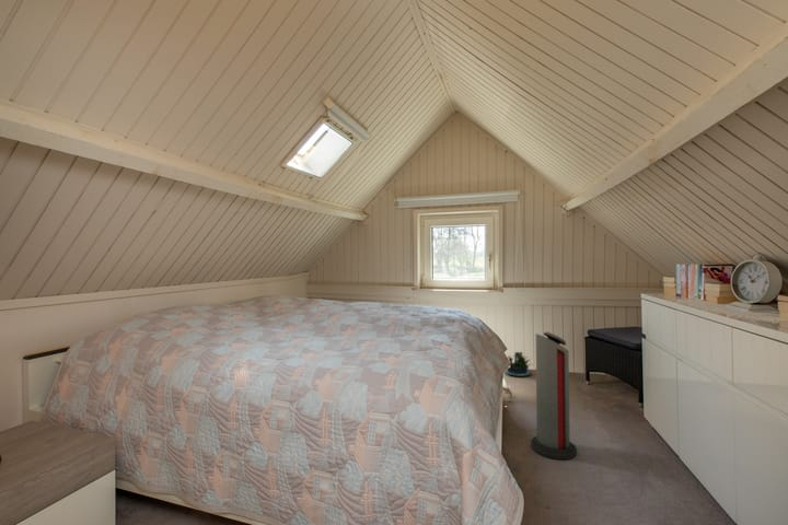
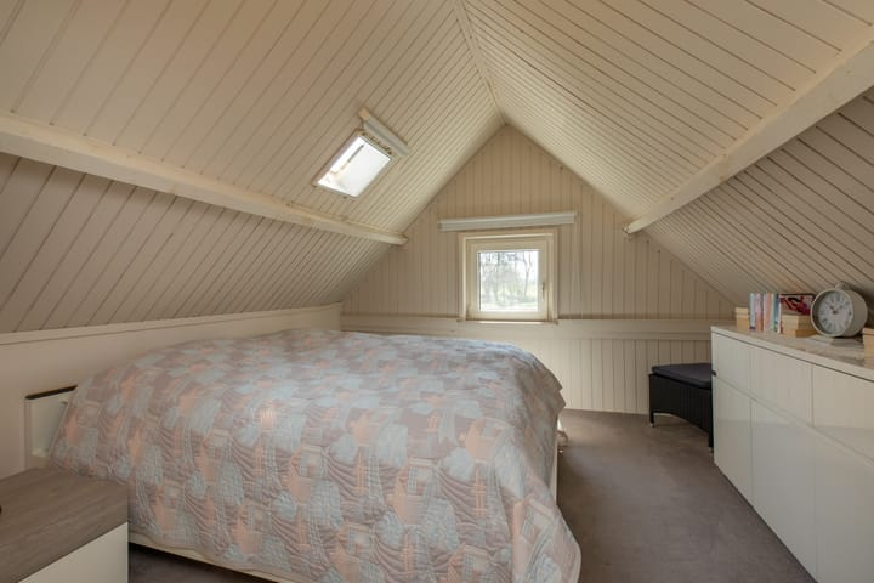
- potted plant [505,351,534,377]
- air purifier [530,330,578,460]
